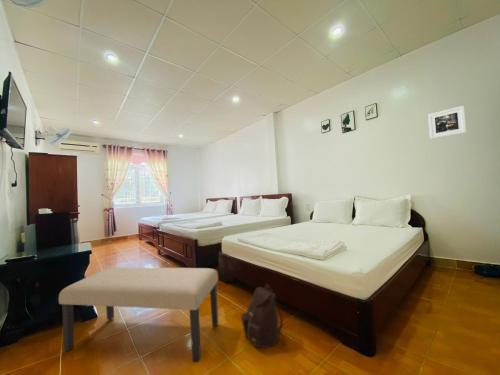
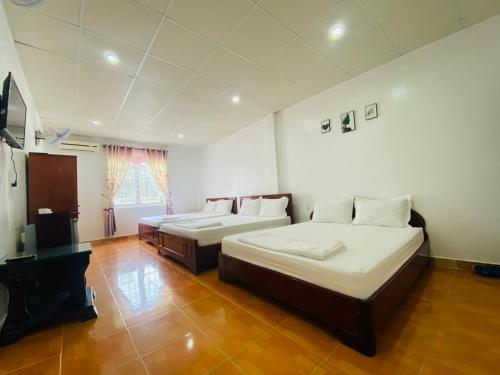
- bench [58,267,219,364]
- backpack [240,283,286,349]
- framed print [427,105,467,140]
